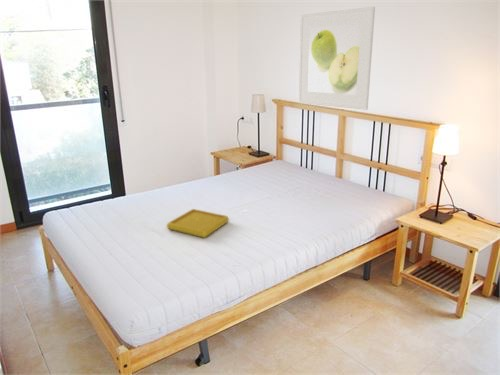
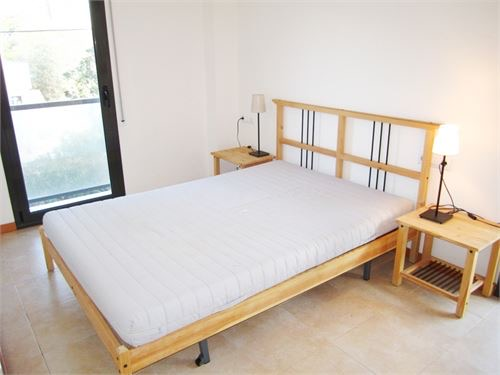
- serving tray [166,208,230,239]
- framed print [298,6,376,111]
